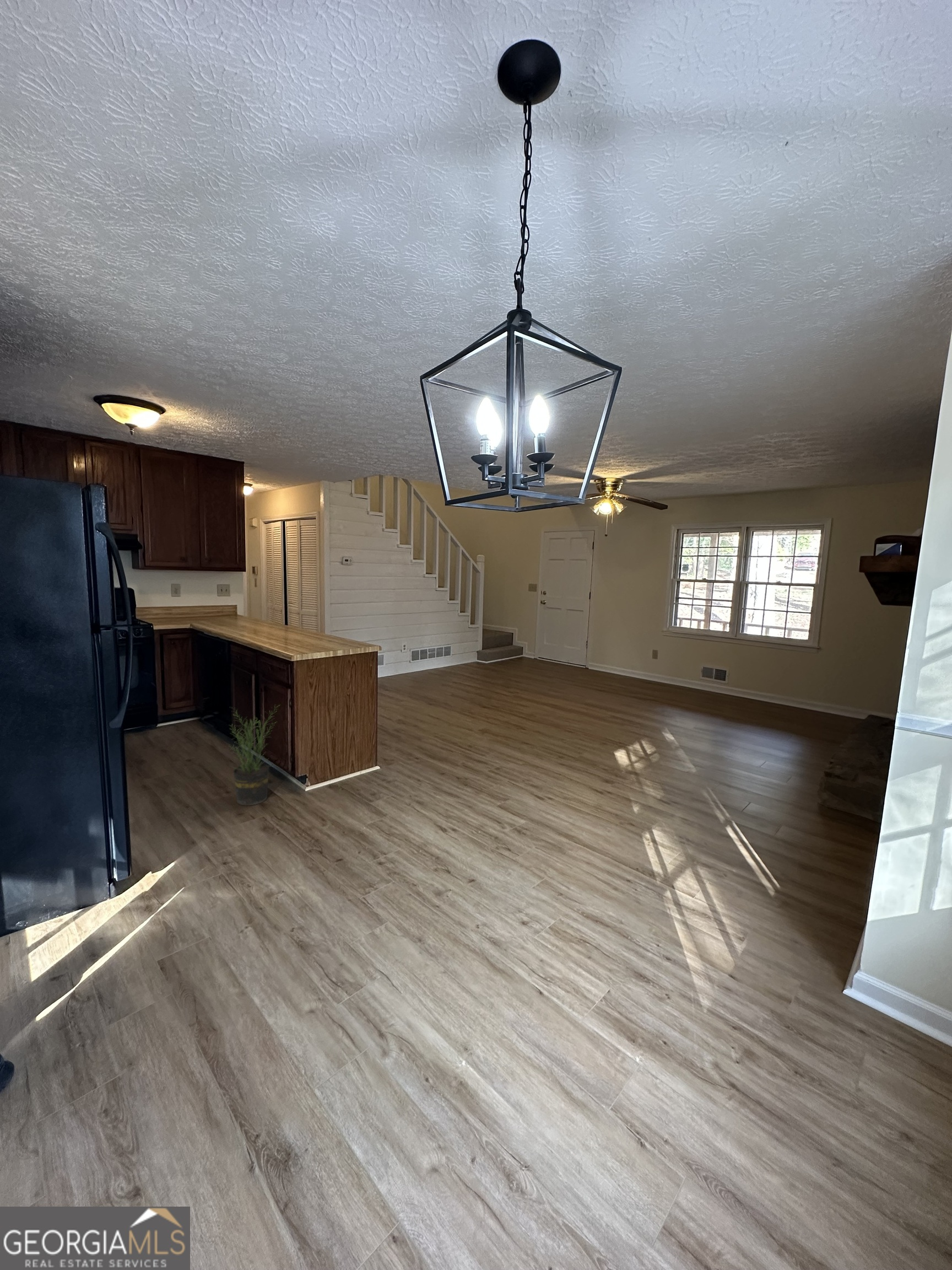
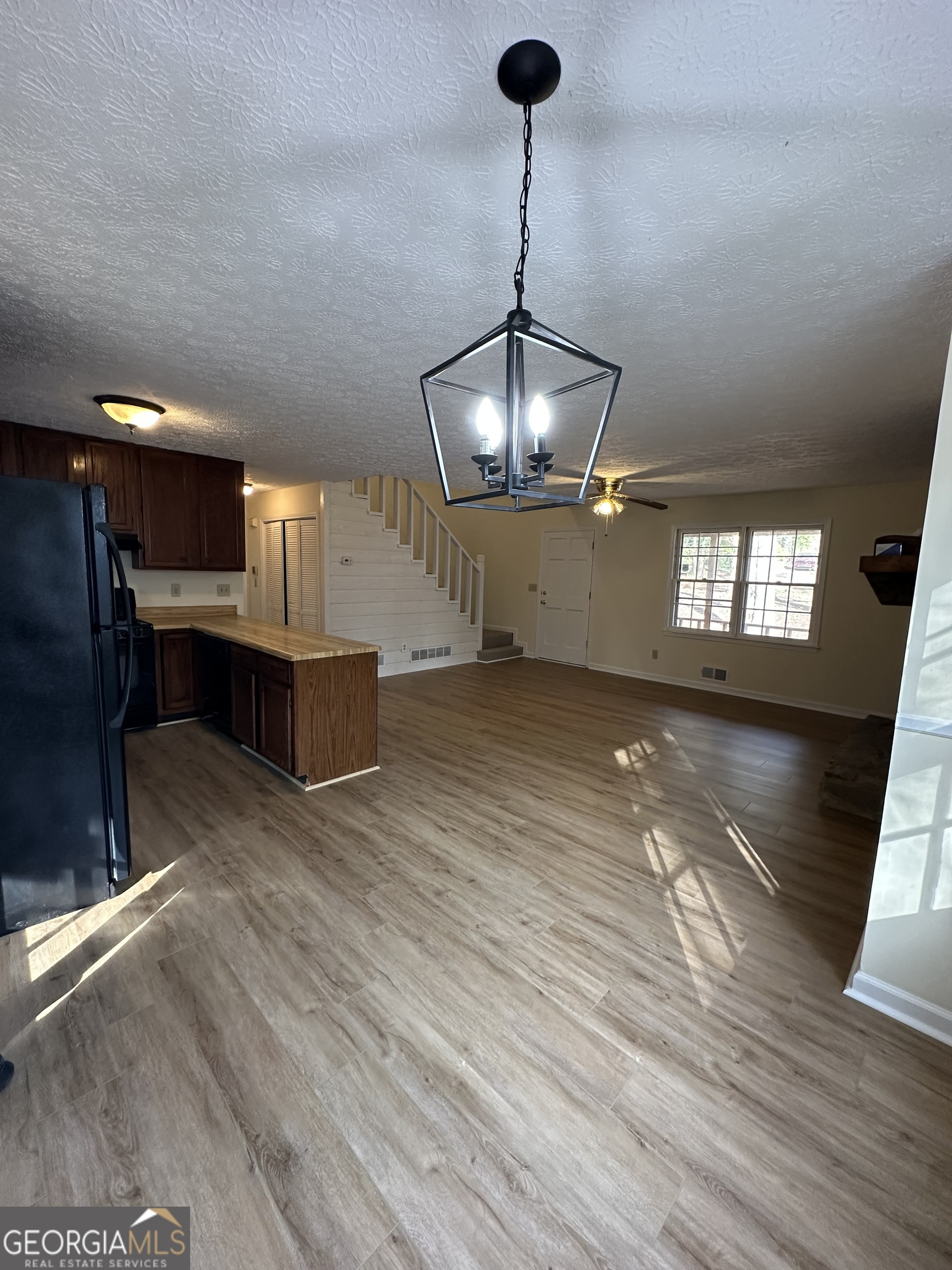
- potted plant [227,704,281,806]
